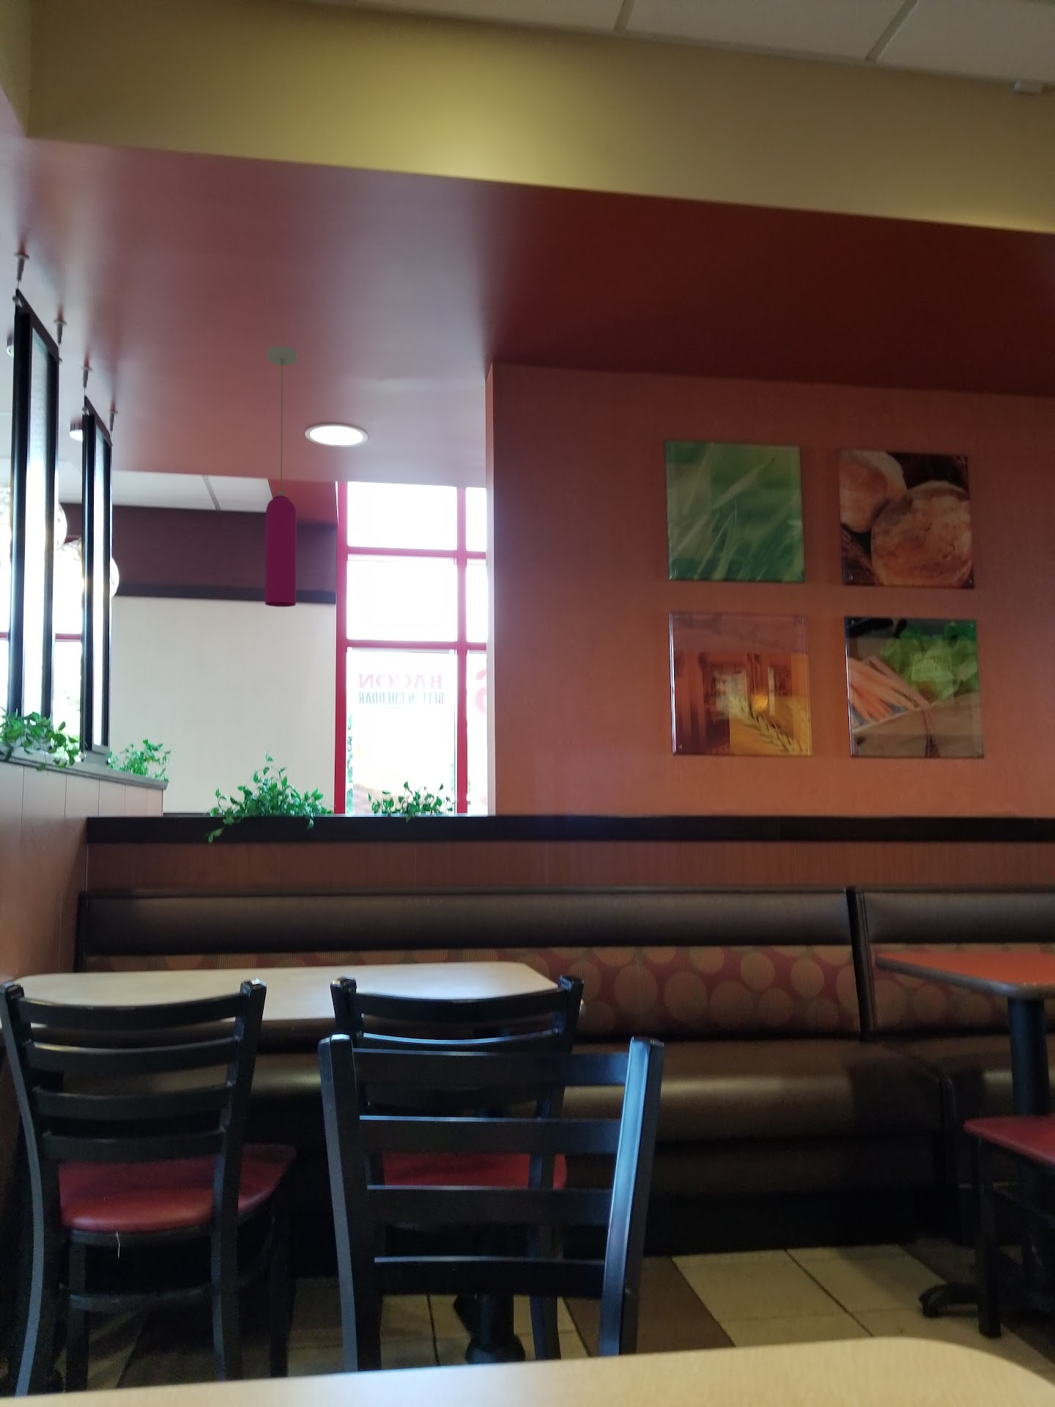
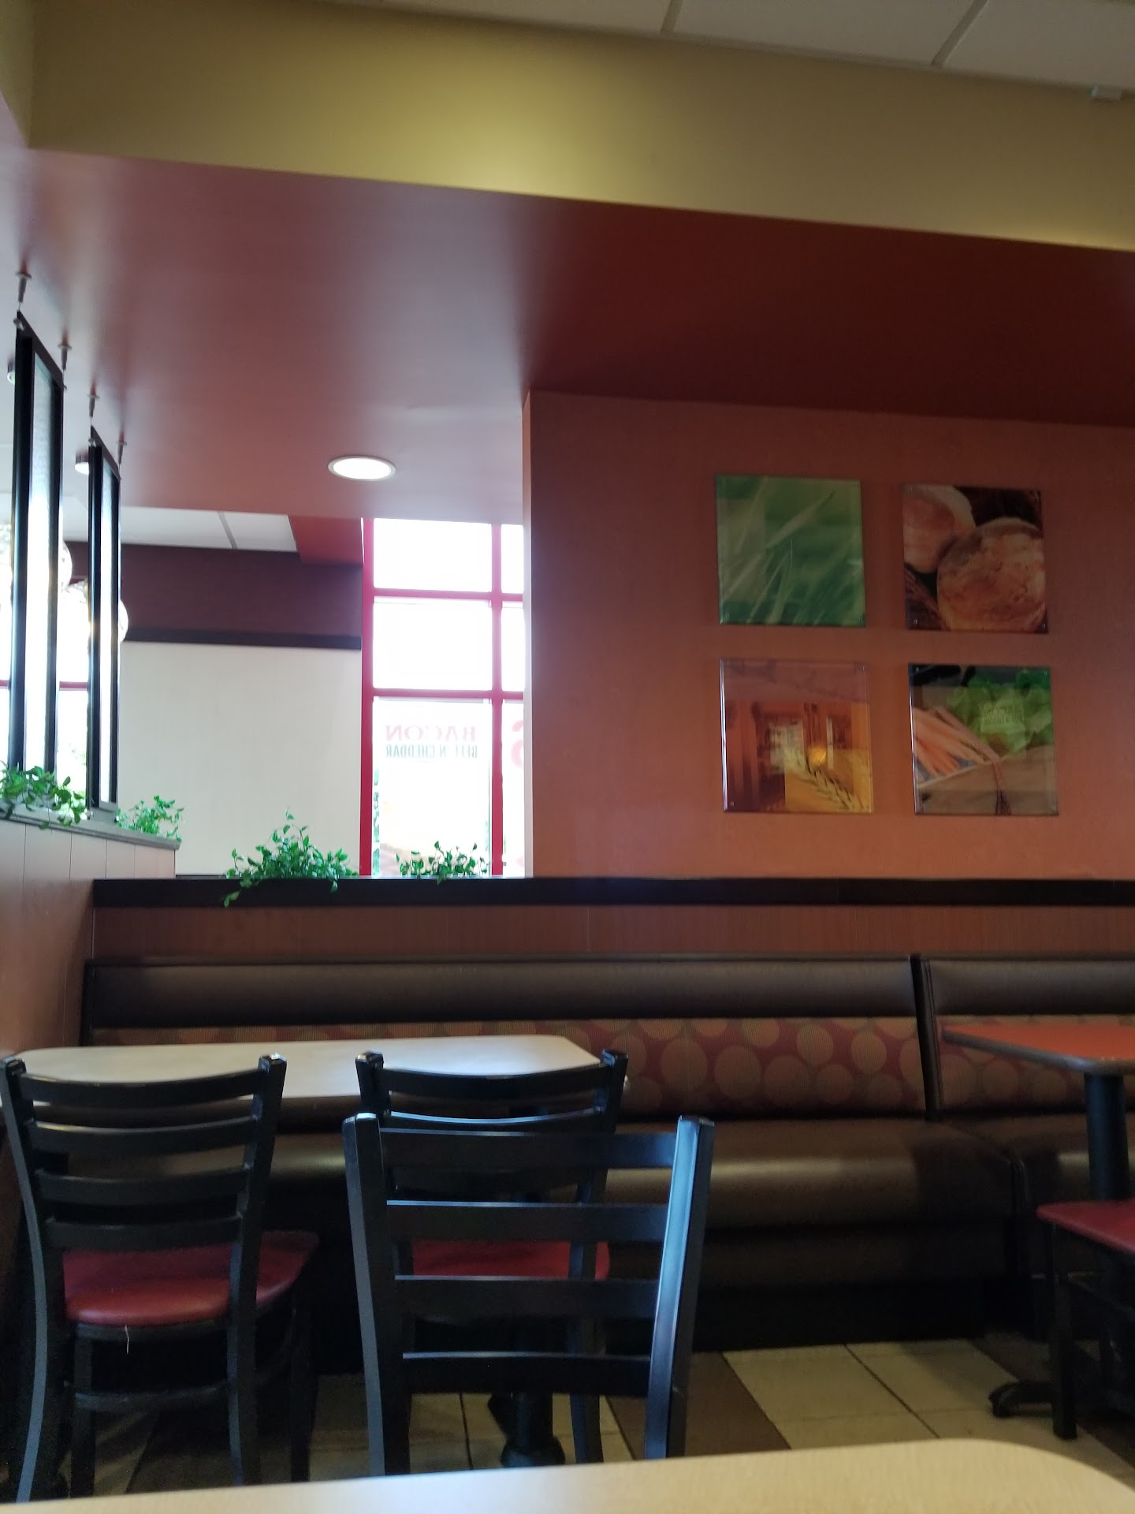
- pendant light [265,346,298,607]
